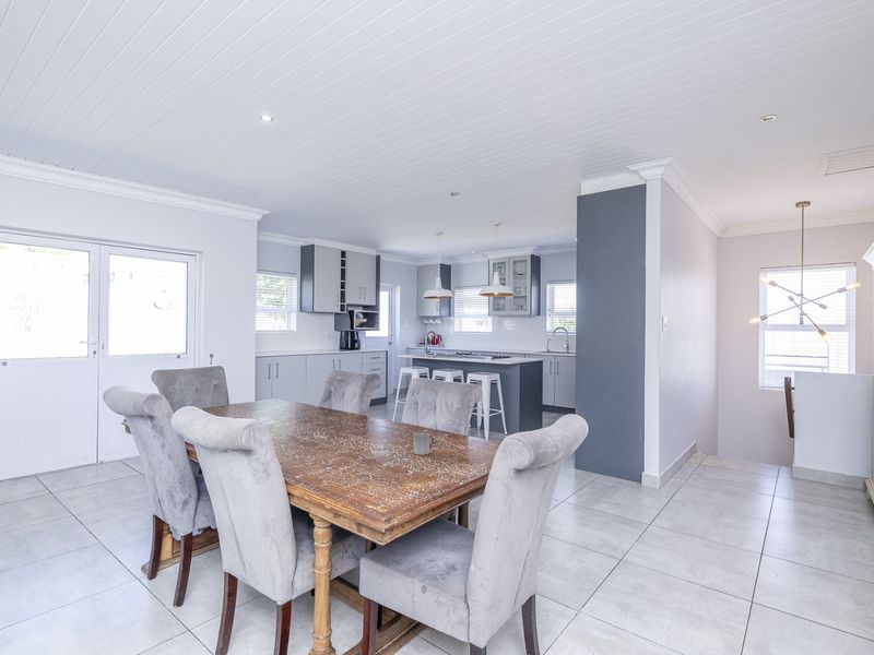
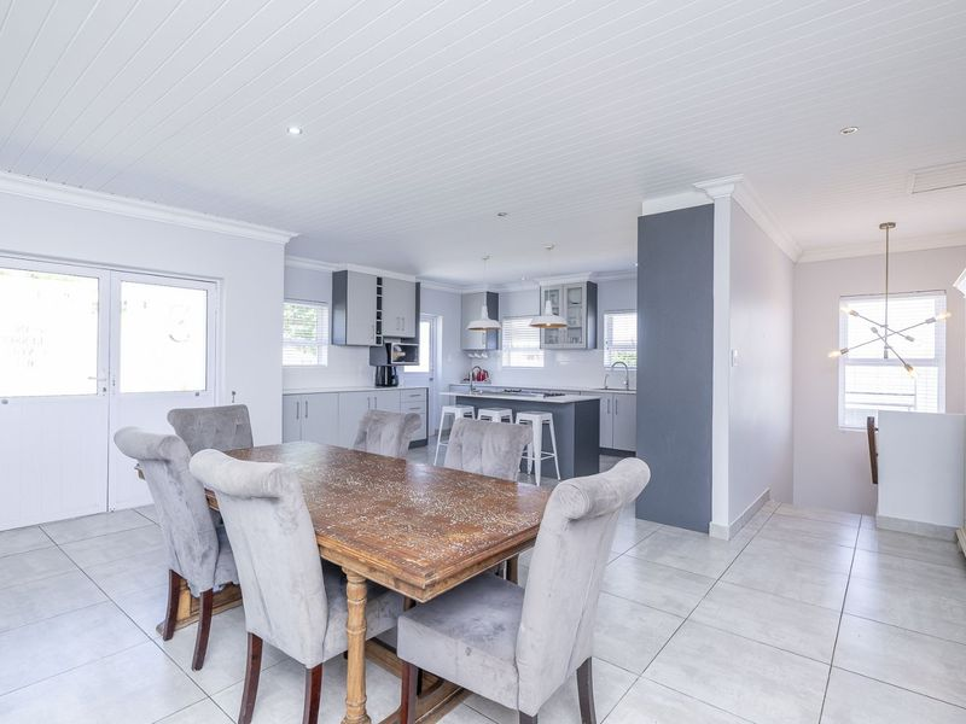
- cup [413,431,435,456]
